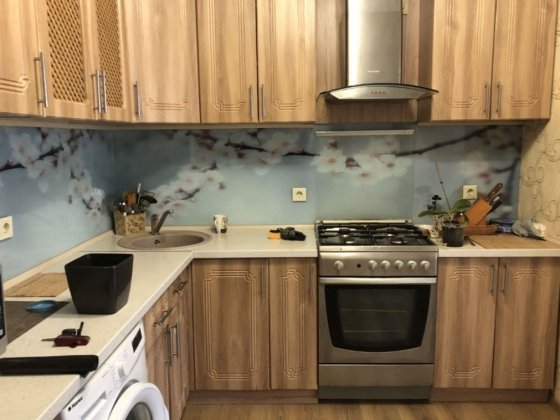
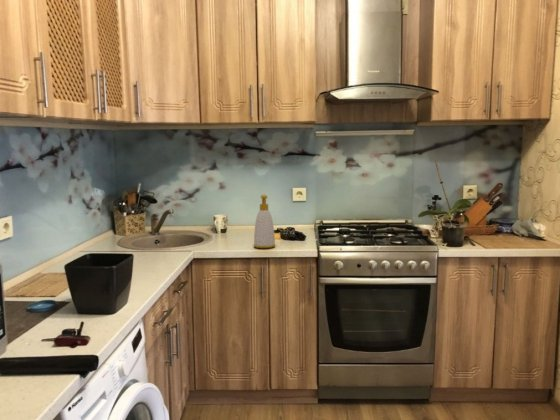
+ soap bottle [253,194,276,249]
